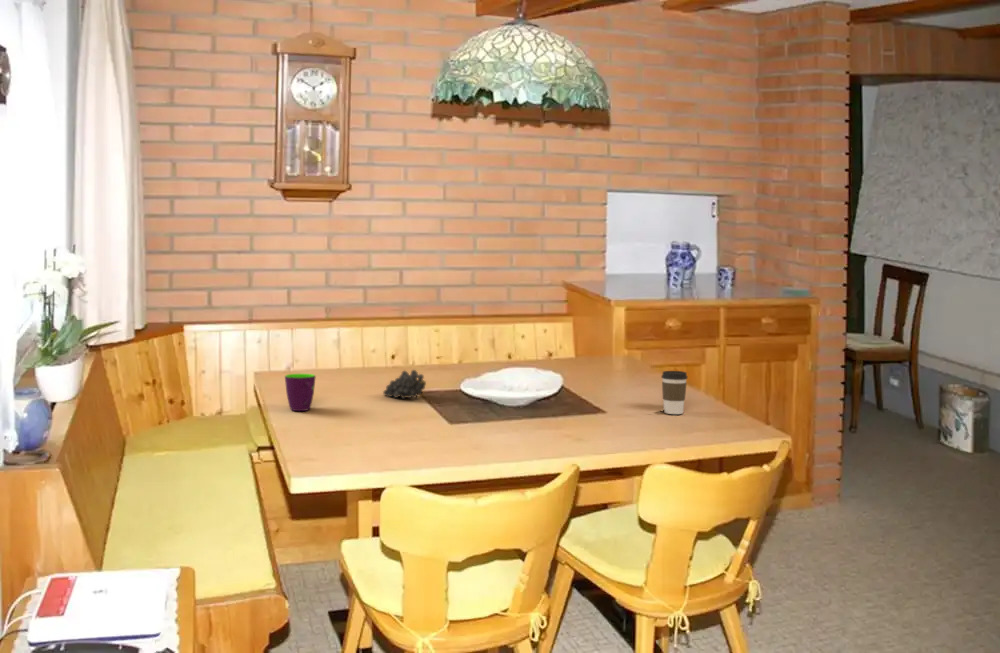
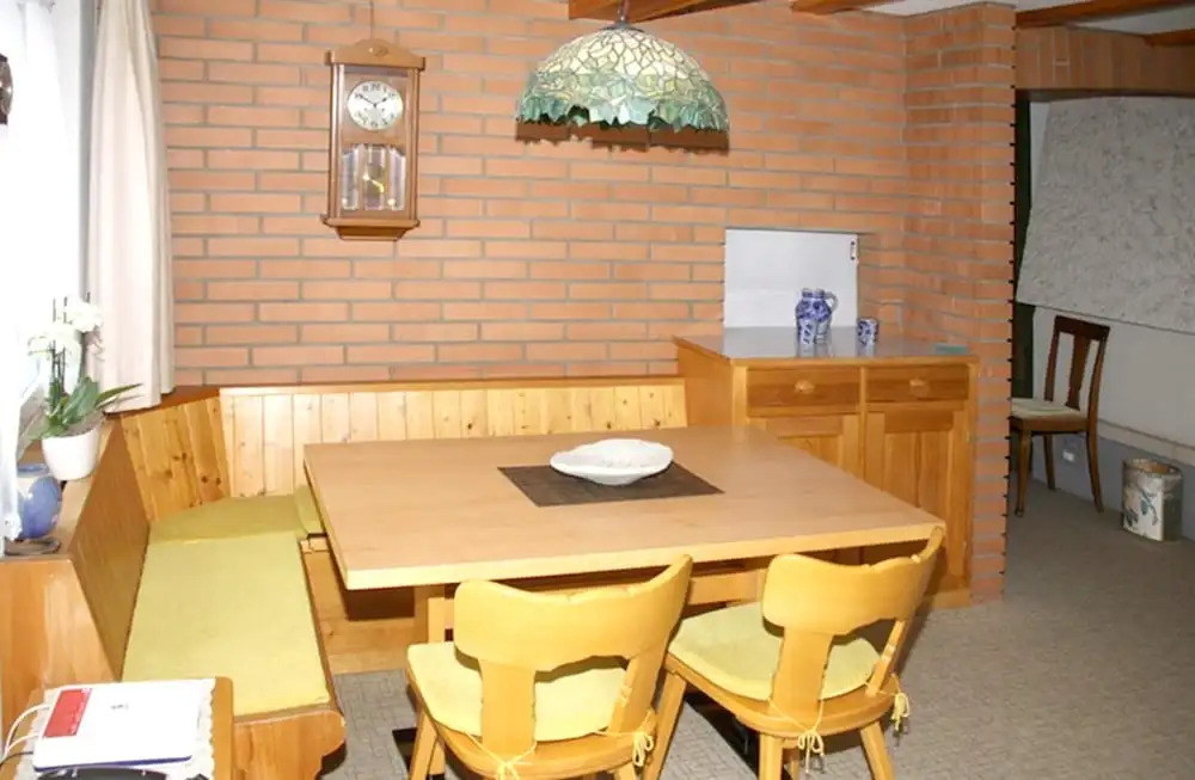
- mug [284,373,317,412]
- fruit [382,369,427,400]
- coffee cup [660,370,689,415]
